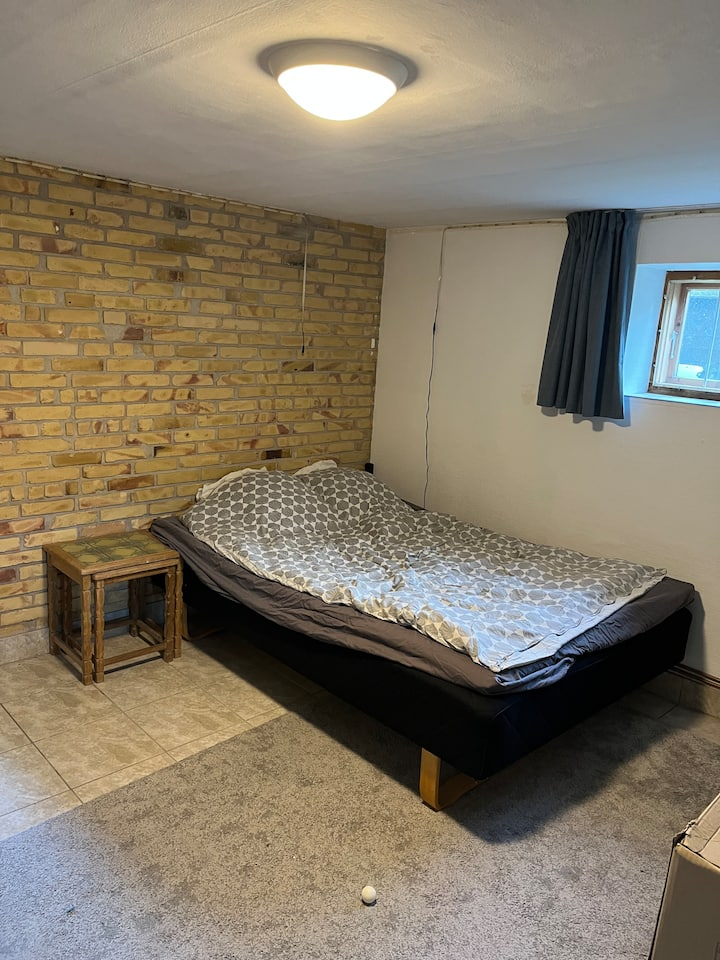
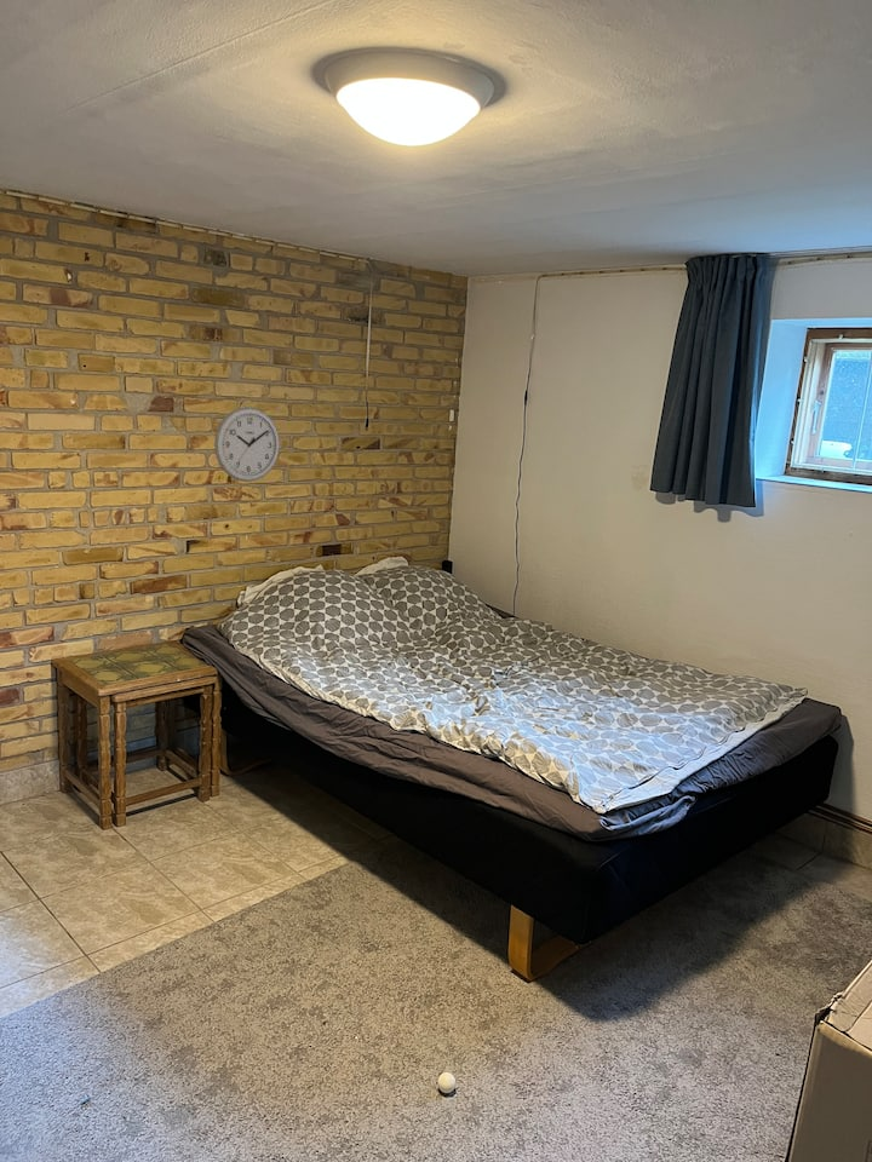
+ wall clock [213,405,281,483]
